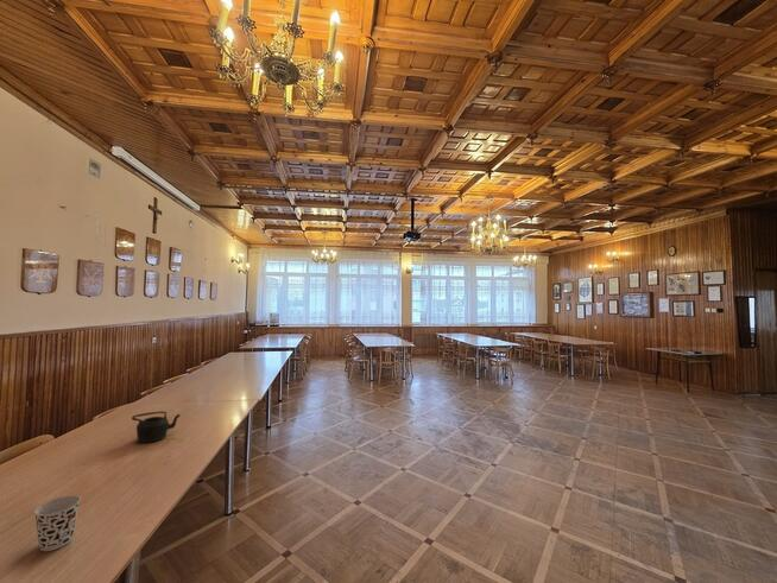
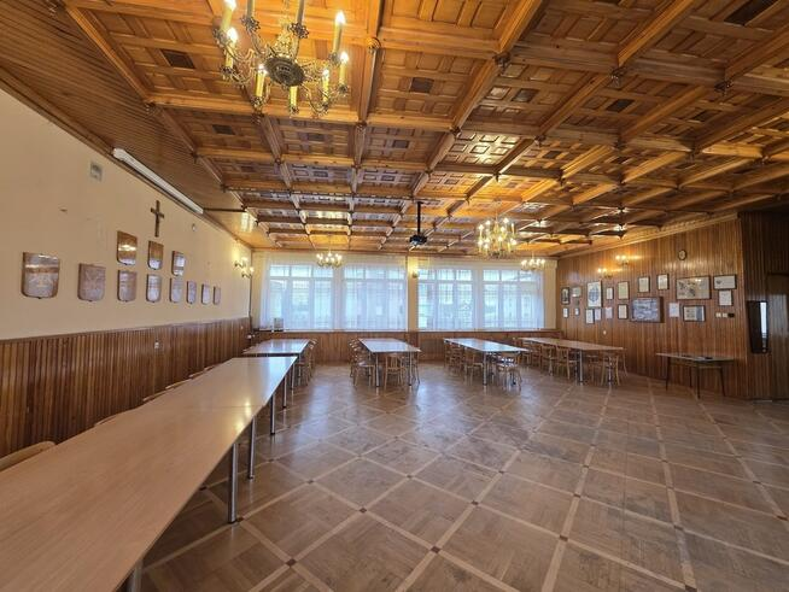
- cup [33,495,82,552]
- teapot [131,411,182,444]
